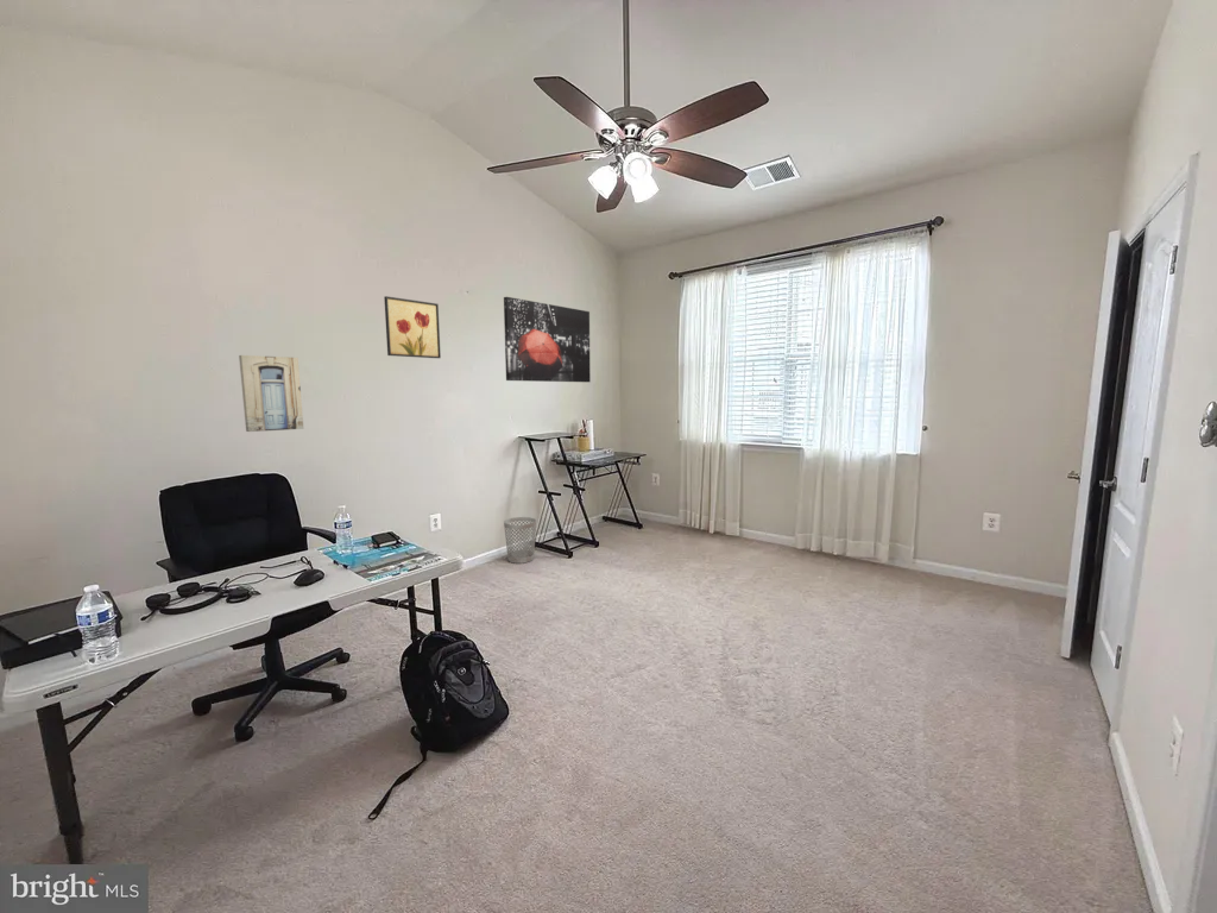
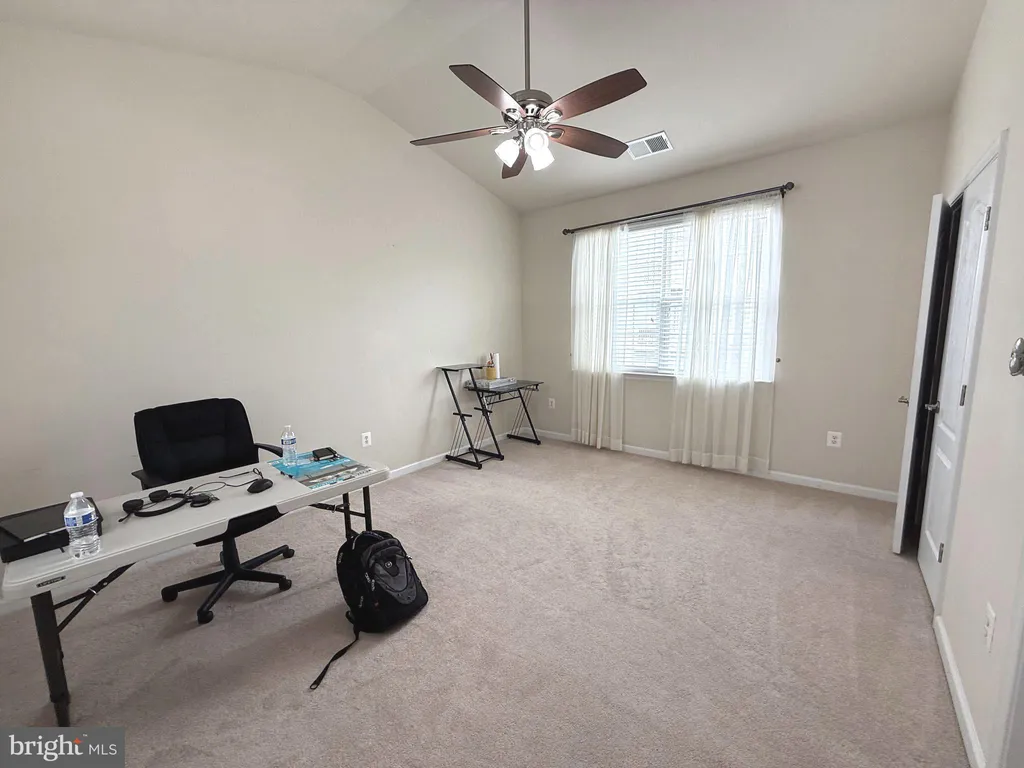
- wastebasket [503,516,537,565]
- wall art [503,296,592,383]
- wall art [383,295,442,359]
- wall art [238,354,304,433]
